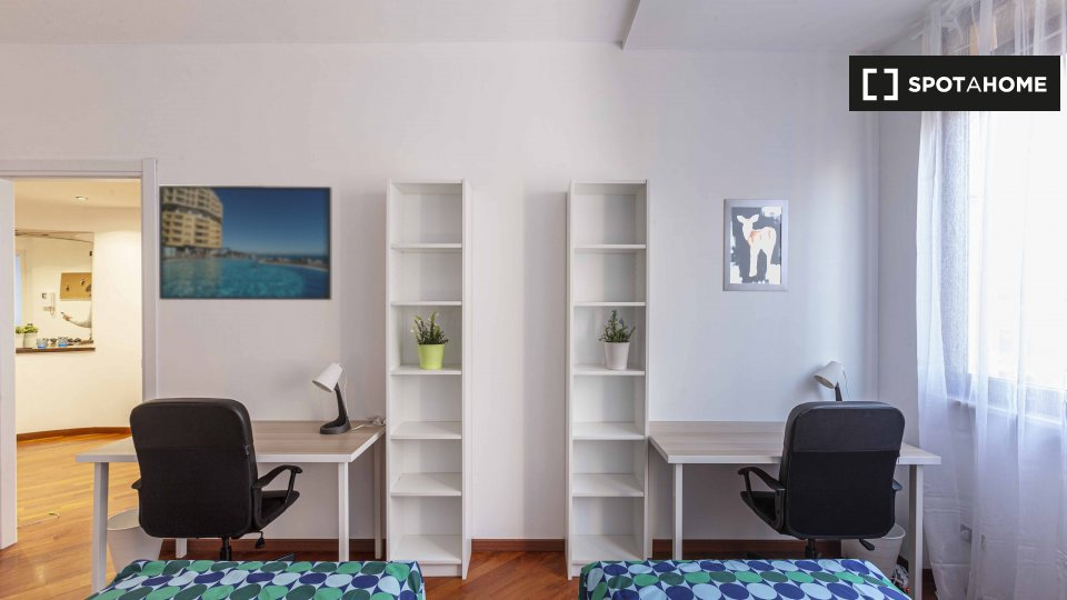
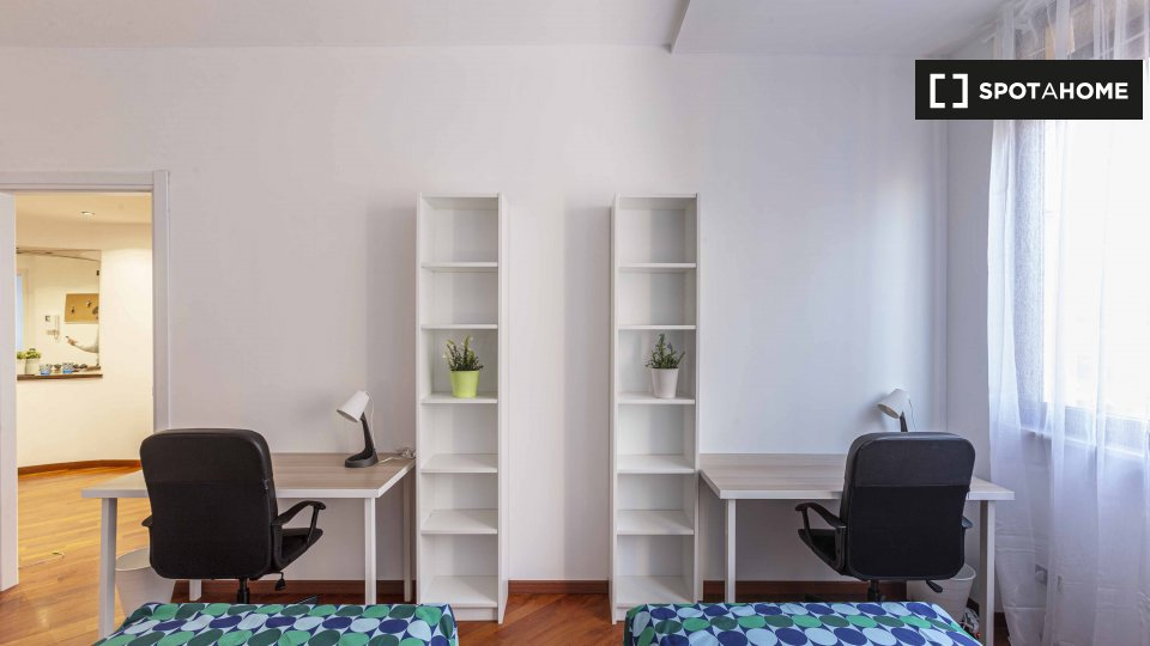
- wall art [721,198,790,292]
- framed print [158,184,332,301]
